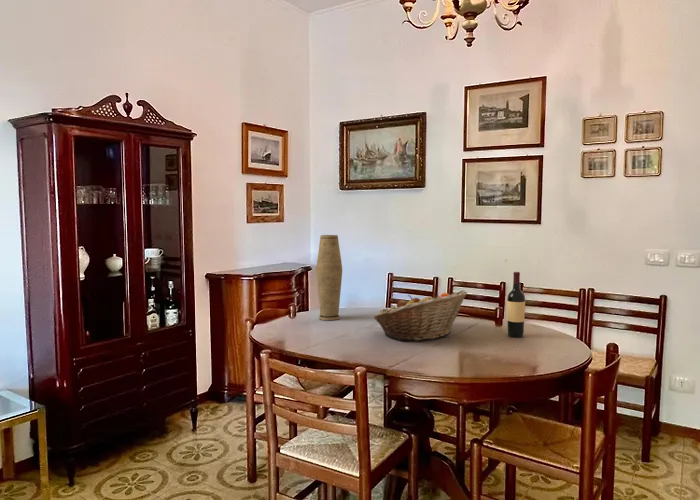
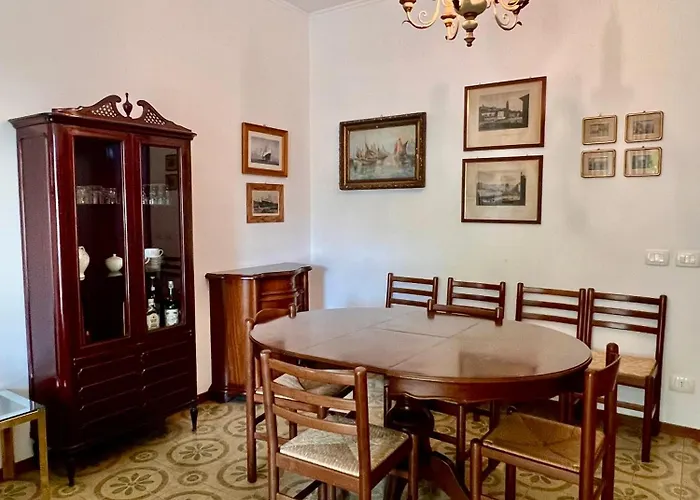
- fruit basket [373,289,468,342]
- vase [315,234,343,321]
- wine bottle [506,271,526,338]
